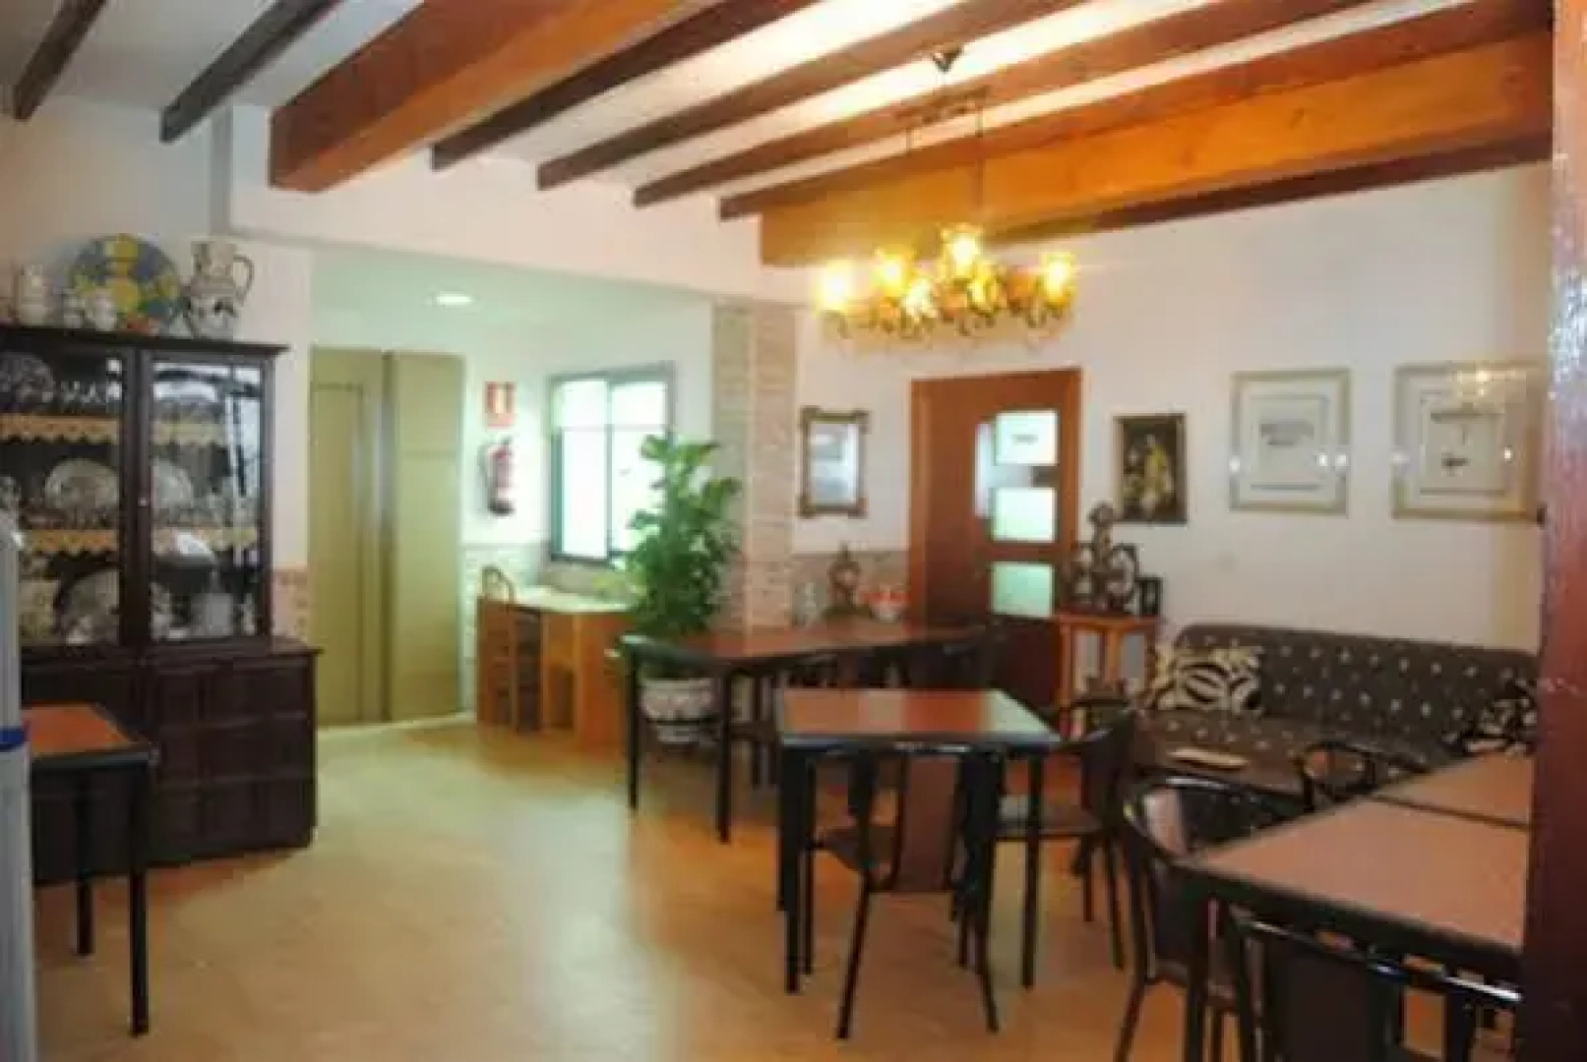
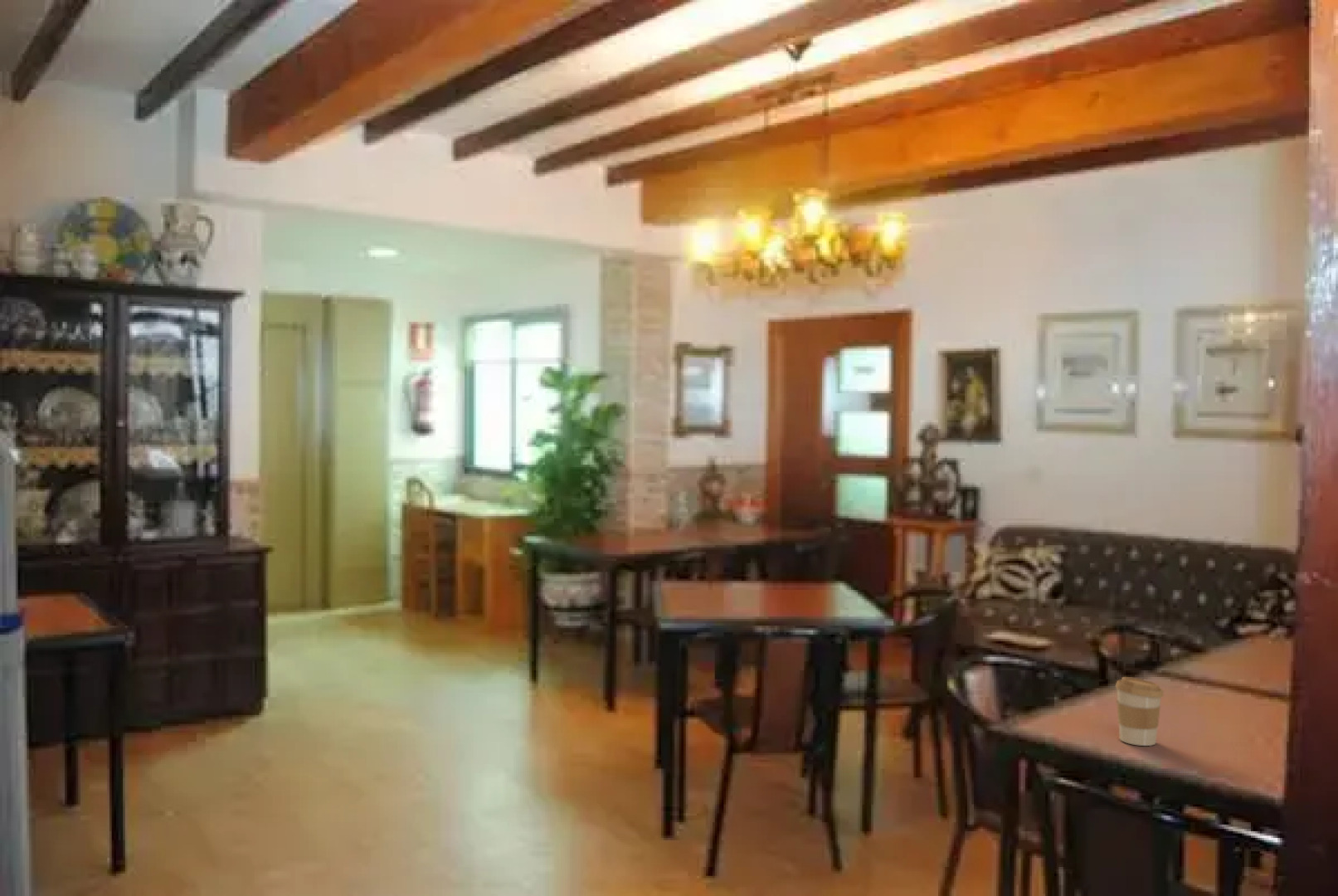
+ coffee cup [1115,676,1165,747]
